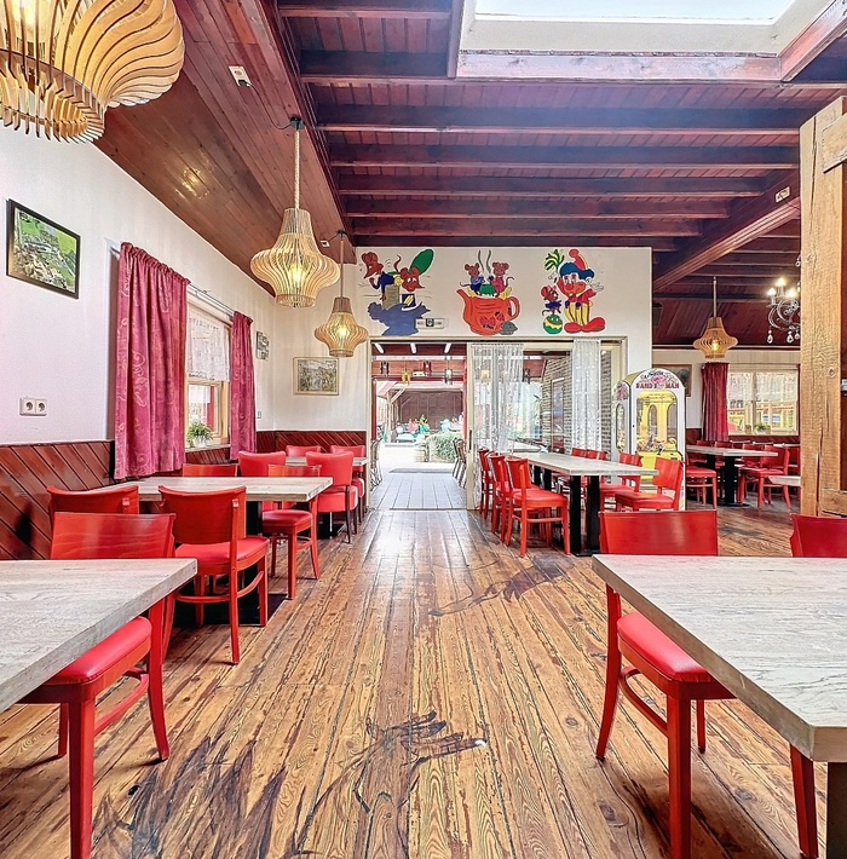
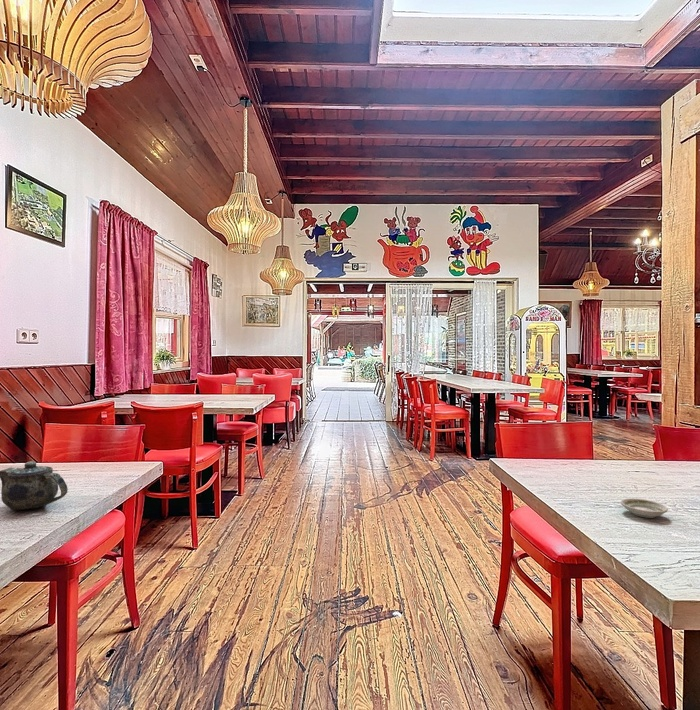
+ saucer [620,497,669,519]
+ chinaware [0,460,69,512]
